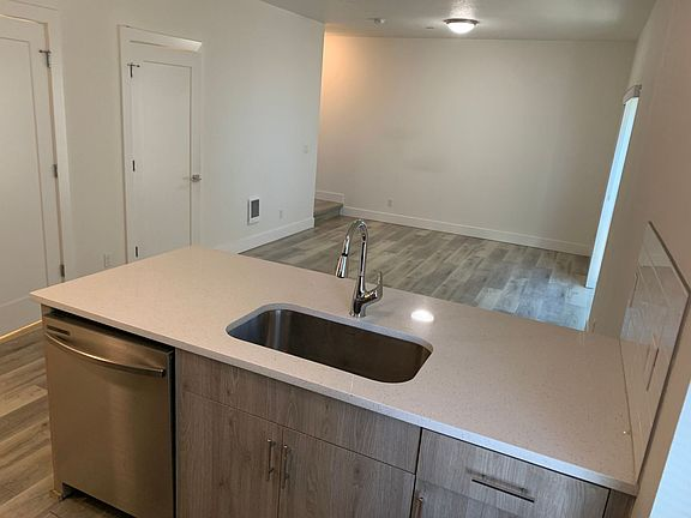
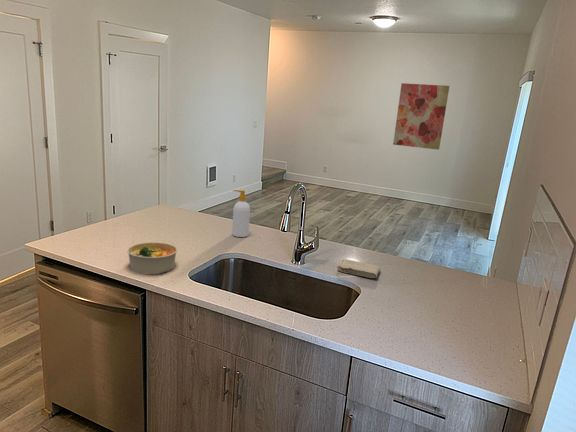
+ soap bottle [231,189,251,238]
+ washcloth [336,258,381,279]
+ wall art [392,82,451,151]
+ bowl [126,241,178,275]
